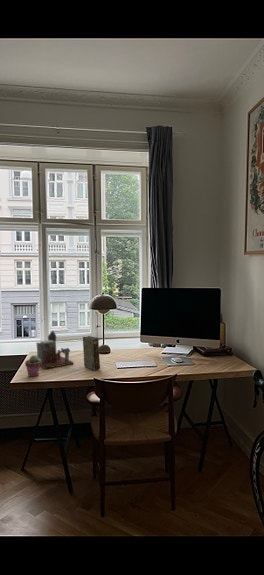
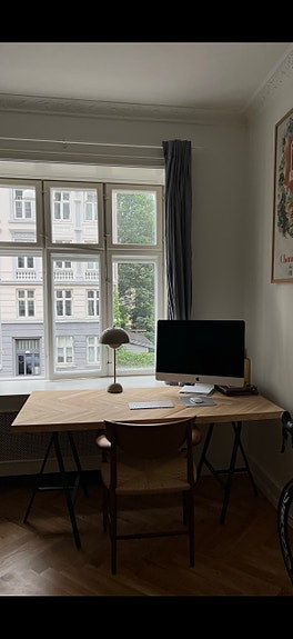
- desk organizer [35,330,75,370]
- book [82,335,101,371]
- potted succulent [24,354,41,378]
